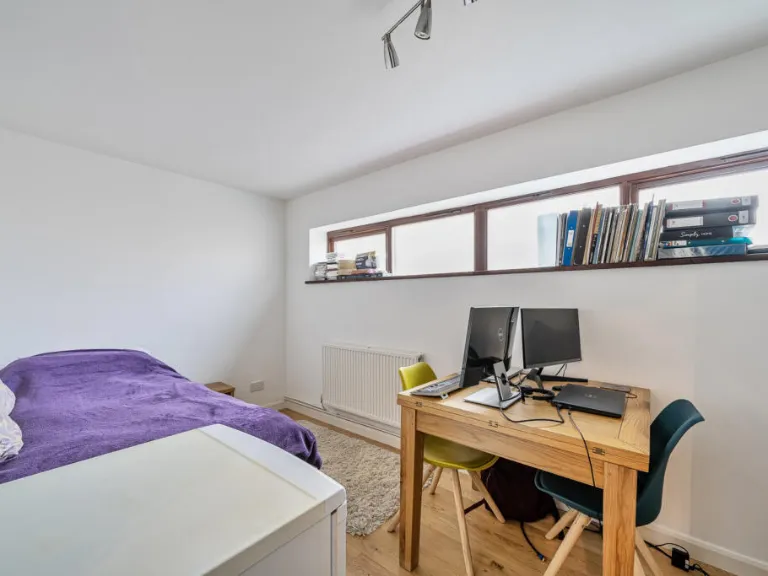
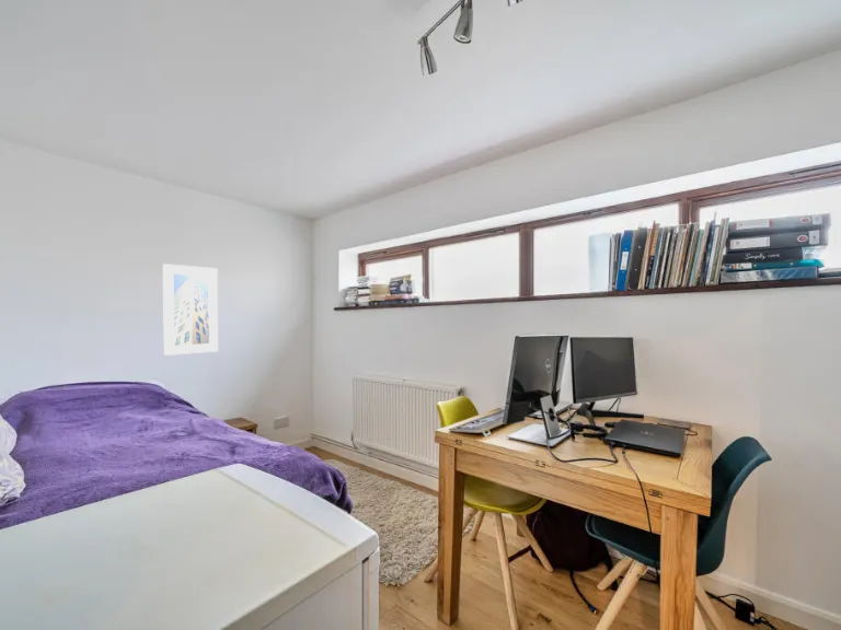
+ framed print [161,262,219,357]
